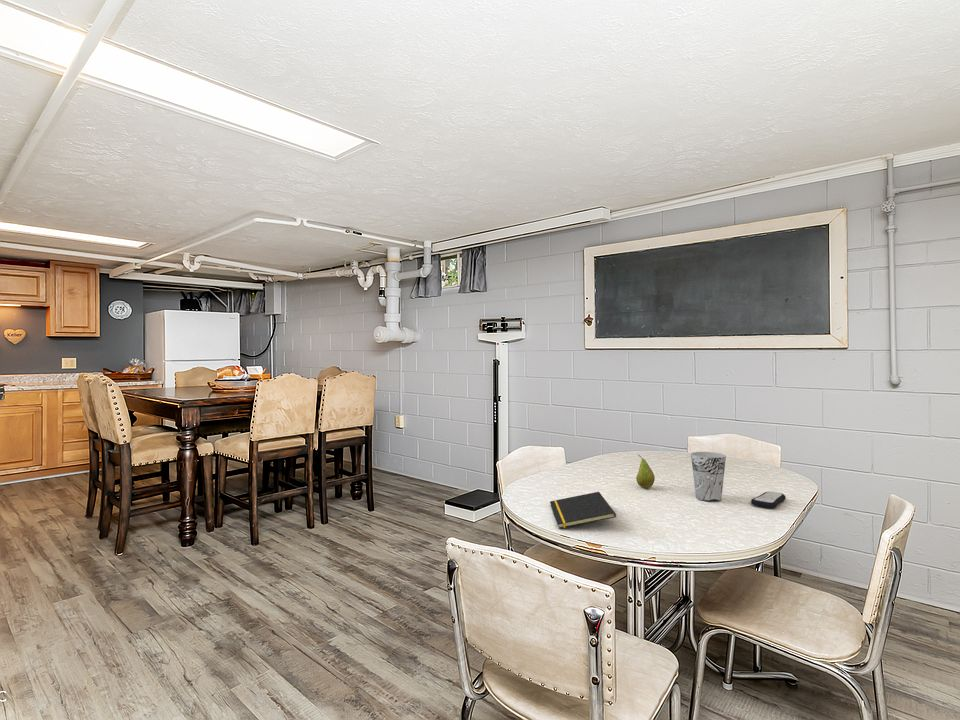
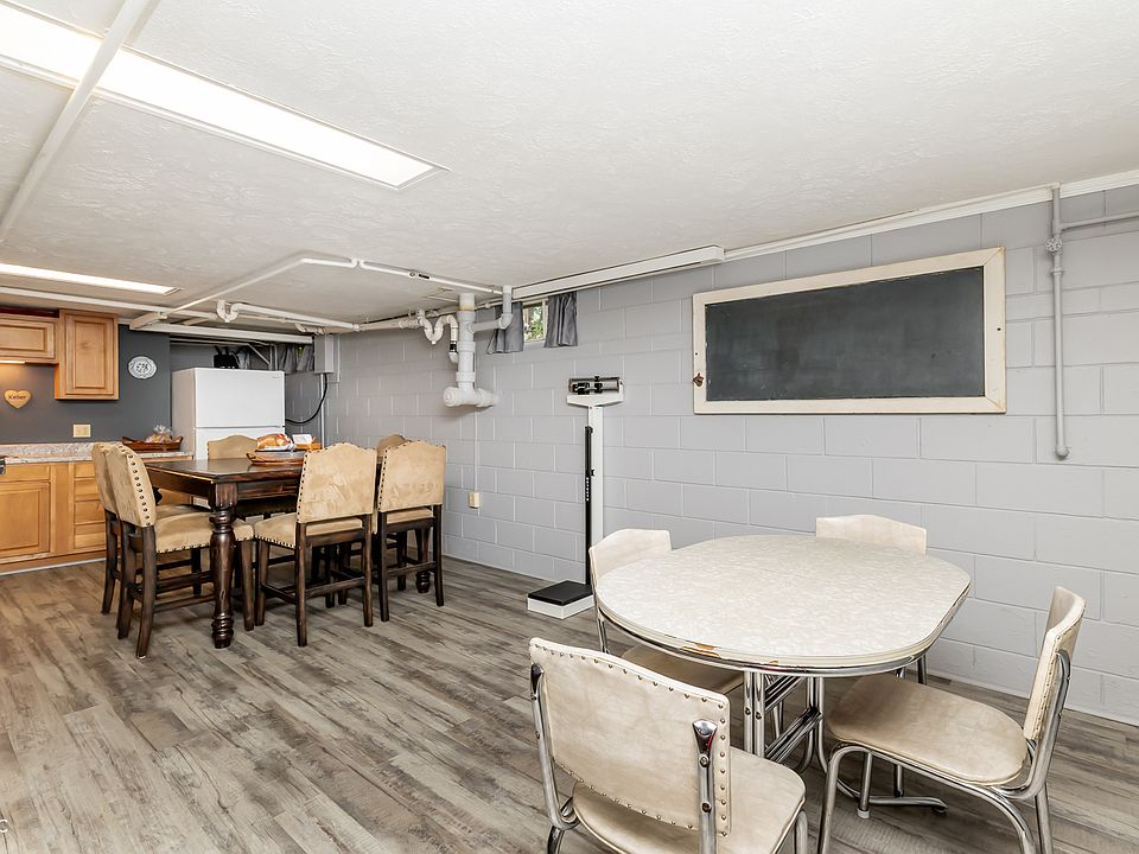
- fruit [635,454,656,489]
- cup [690,451,727,502]
- remote control [750,491,787,509]
- notepad [549,491,617,529]
